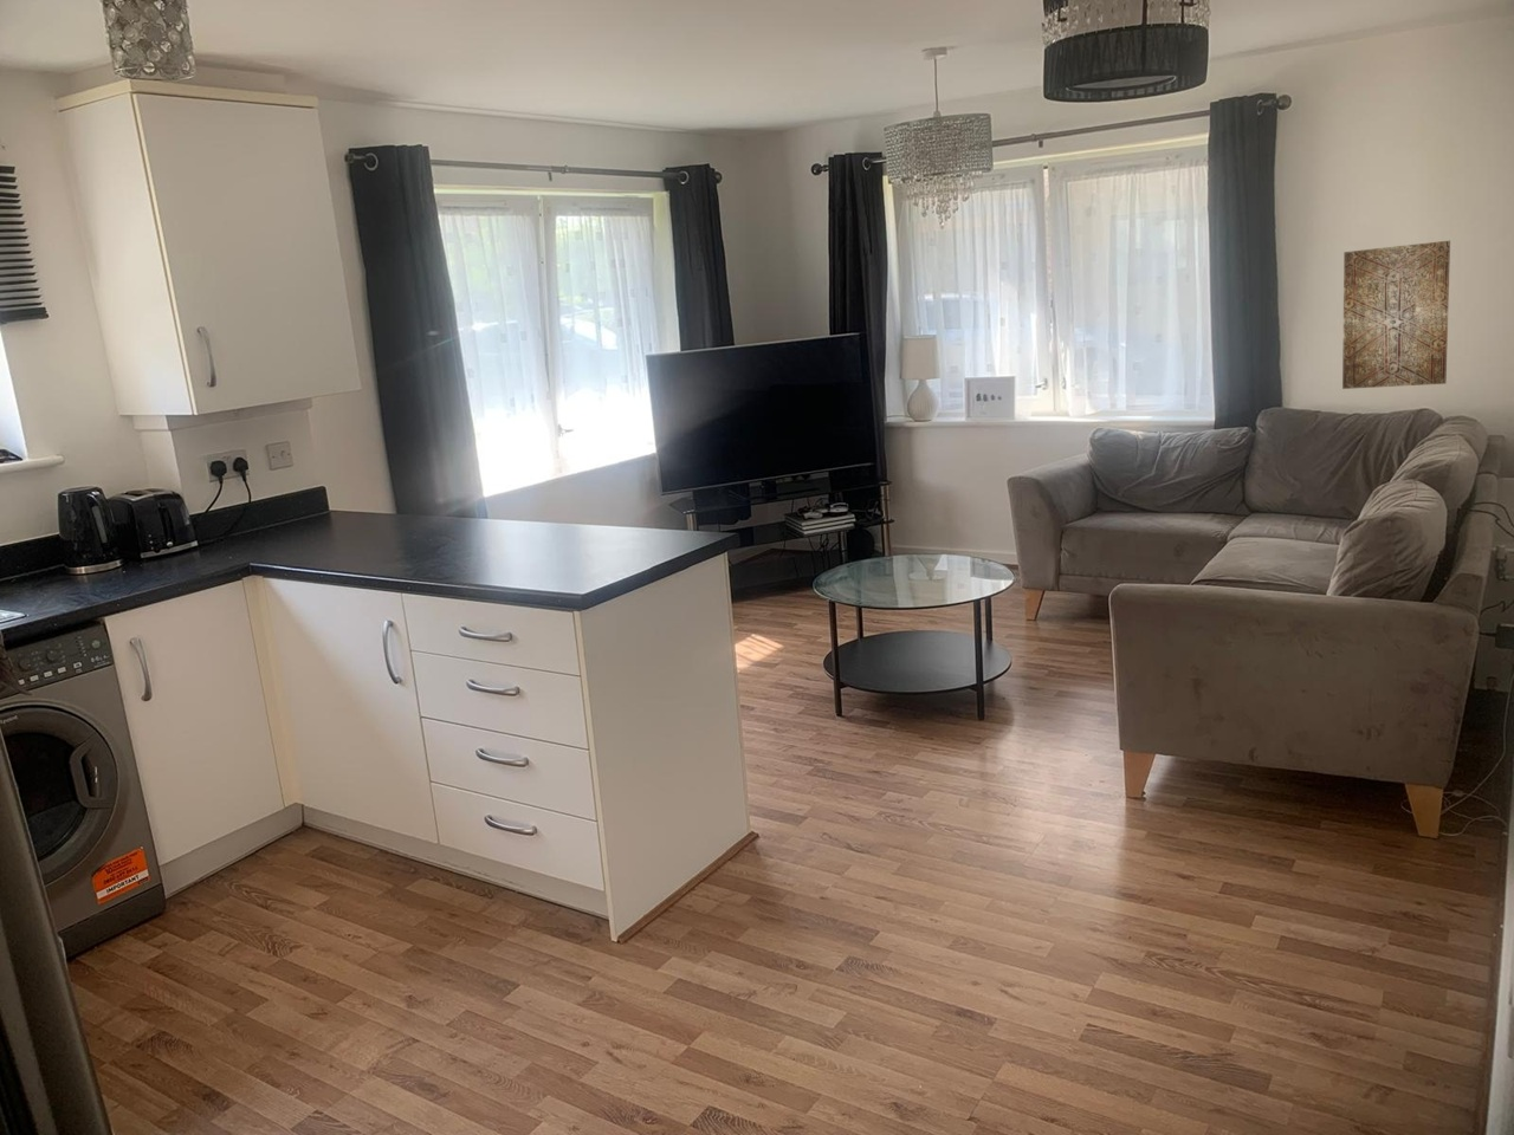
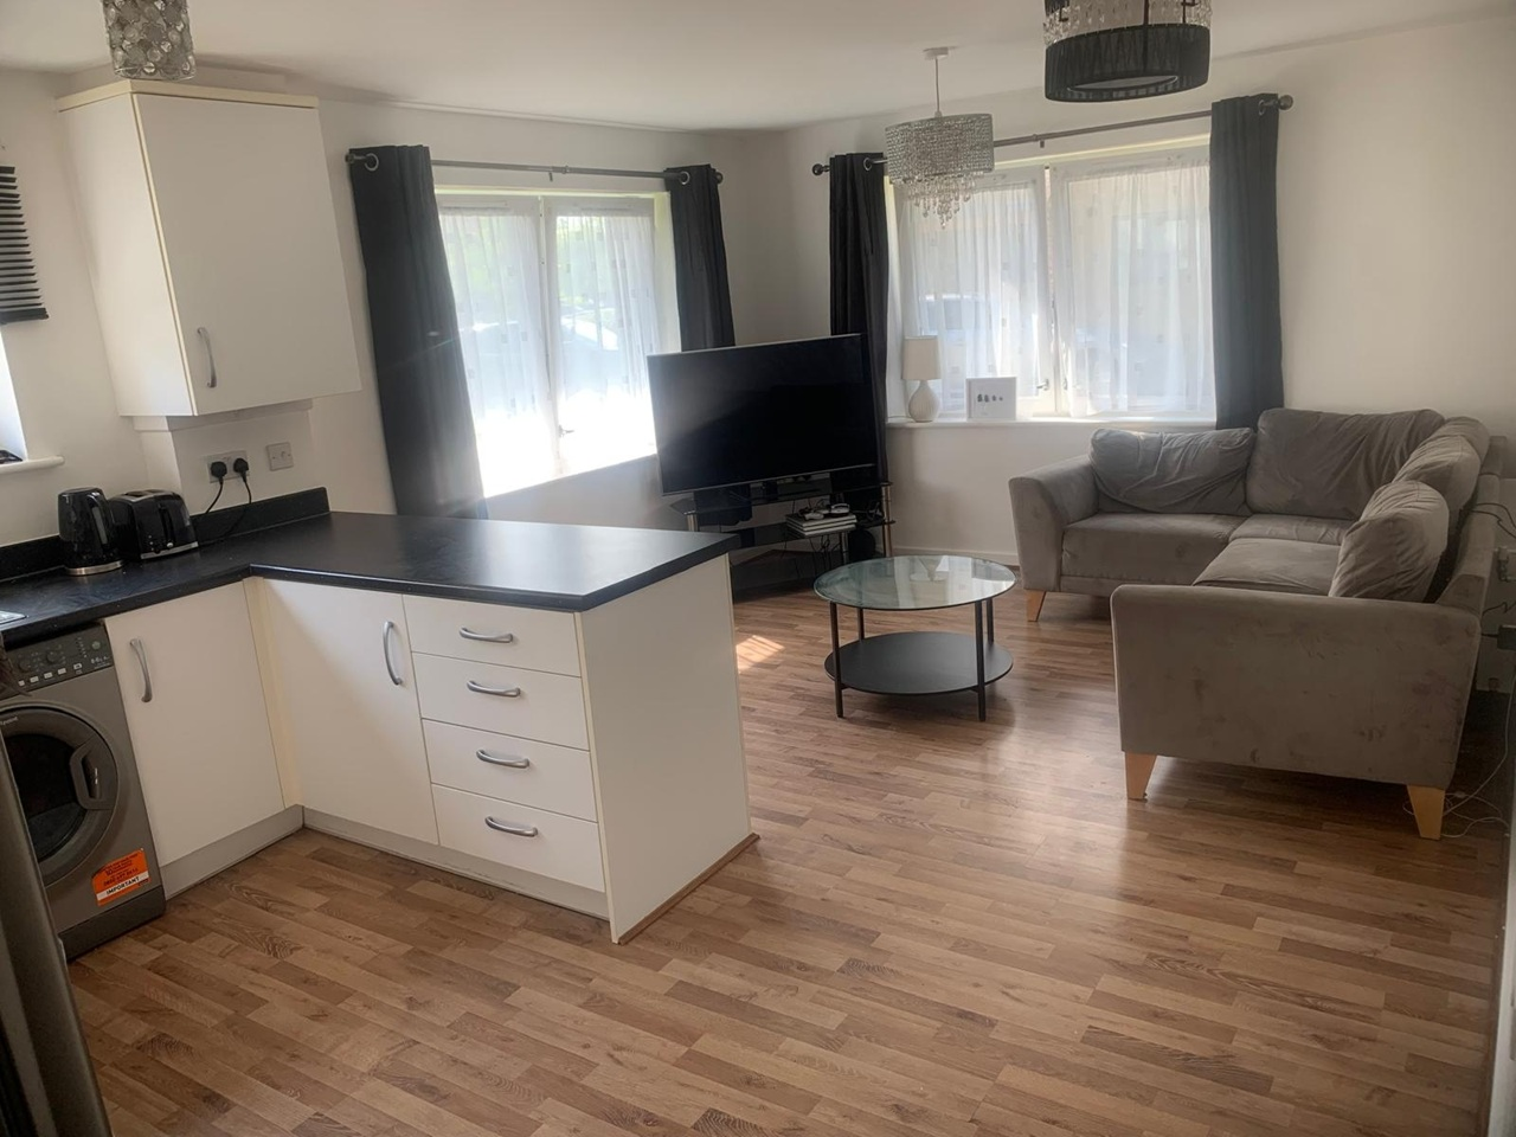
- wall art [1341,240,1451,390]
